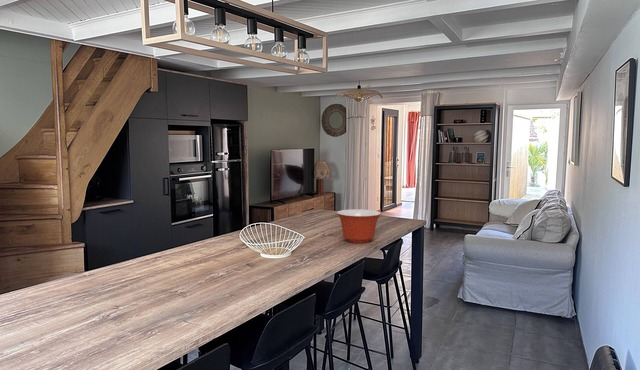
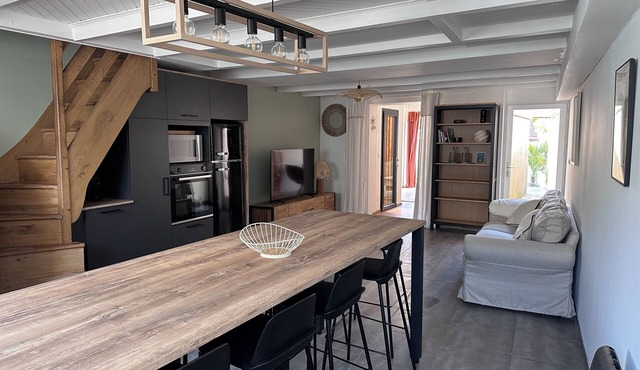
- mixing bowl [336,208,382,244]
